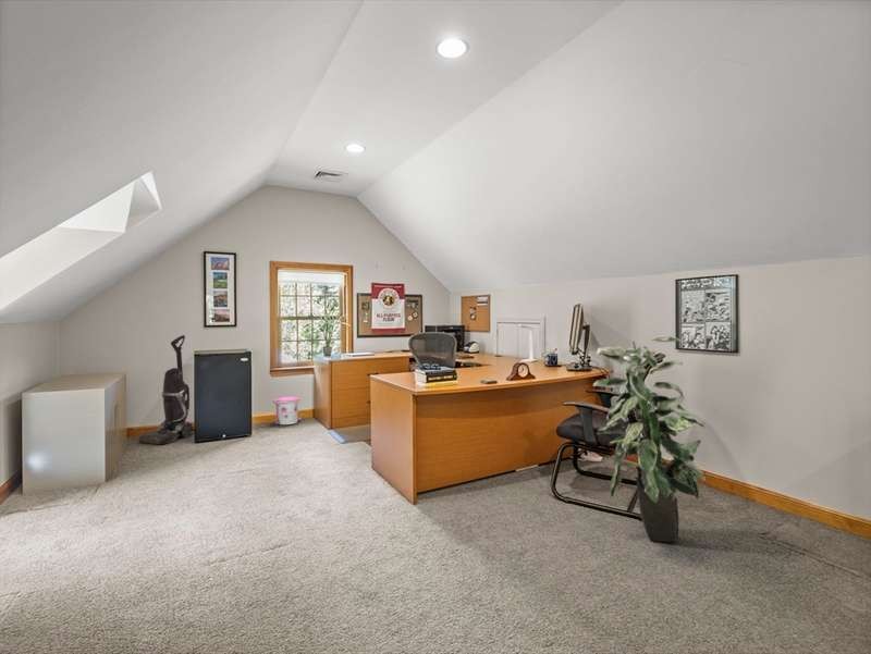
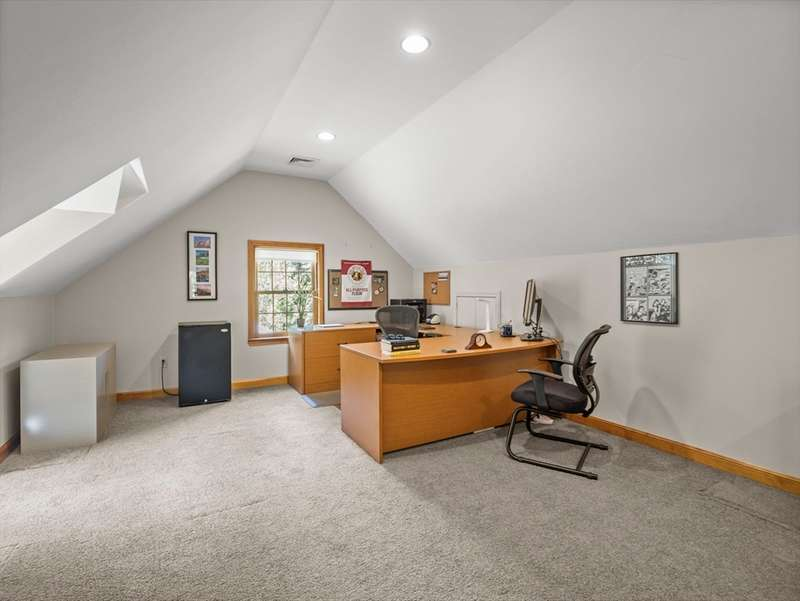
- trash can [272,396,303,425]
- vacuum cleaner [137,334,195,445]
- indoor plant [592,335,707,543]
